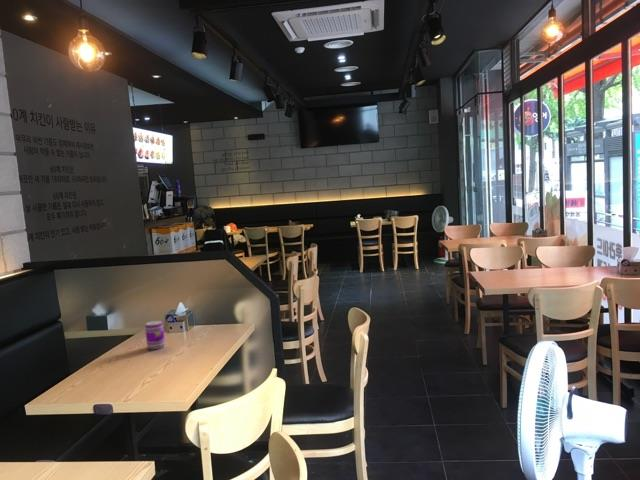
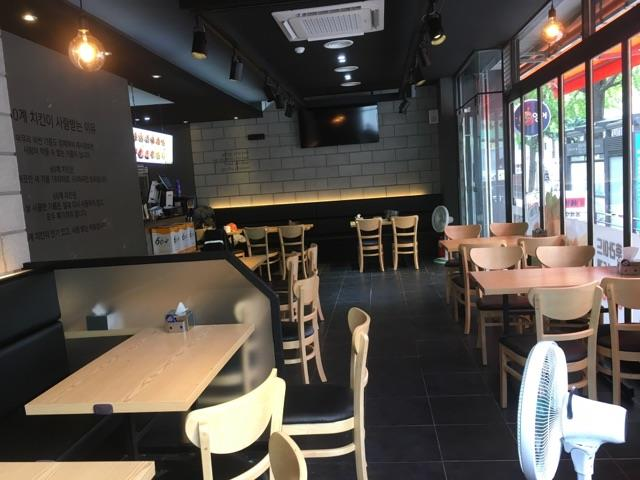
- beverage can [144,320,166,350]
